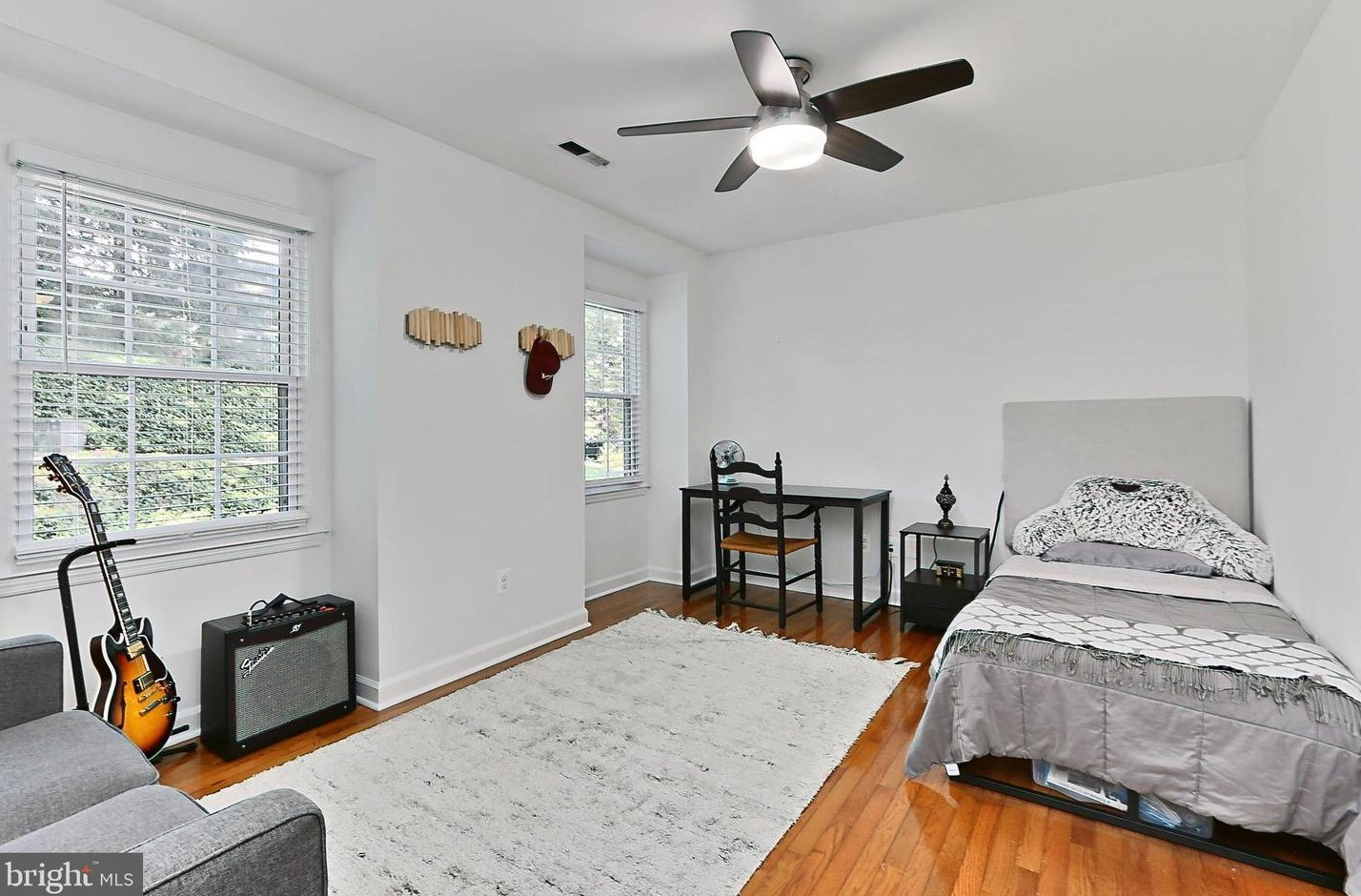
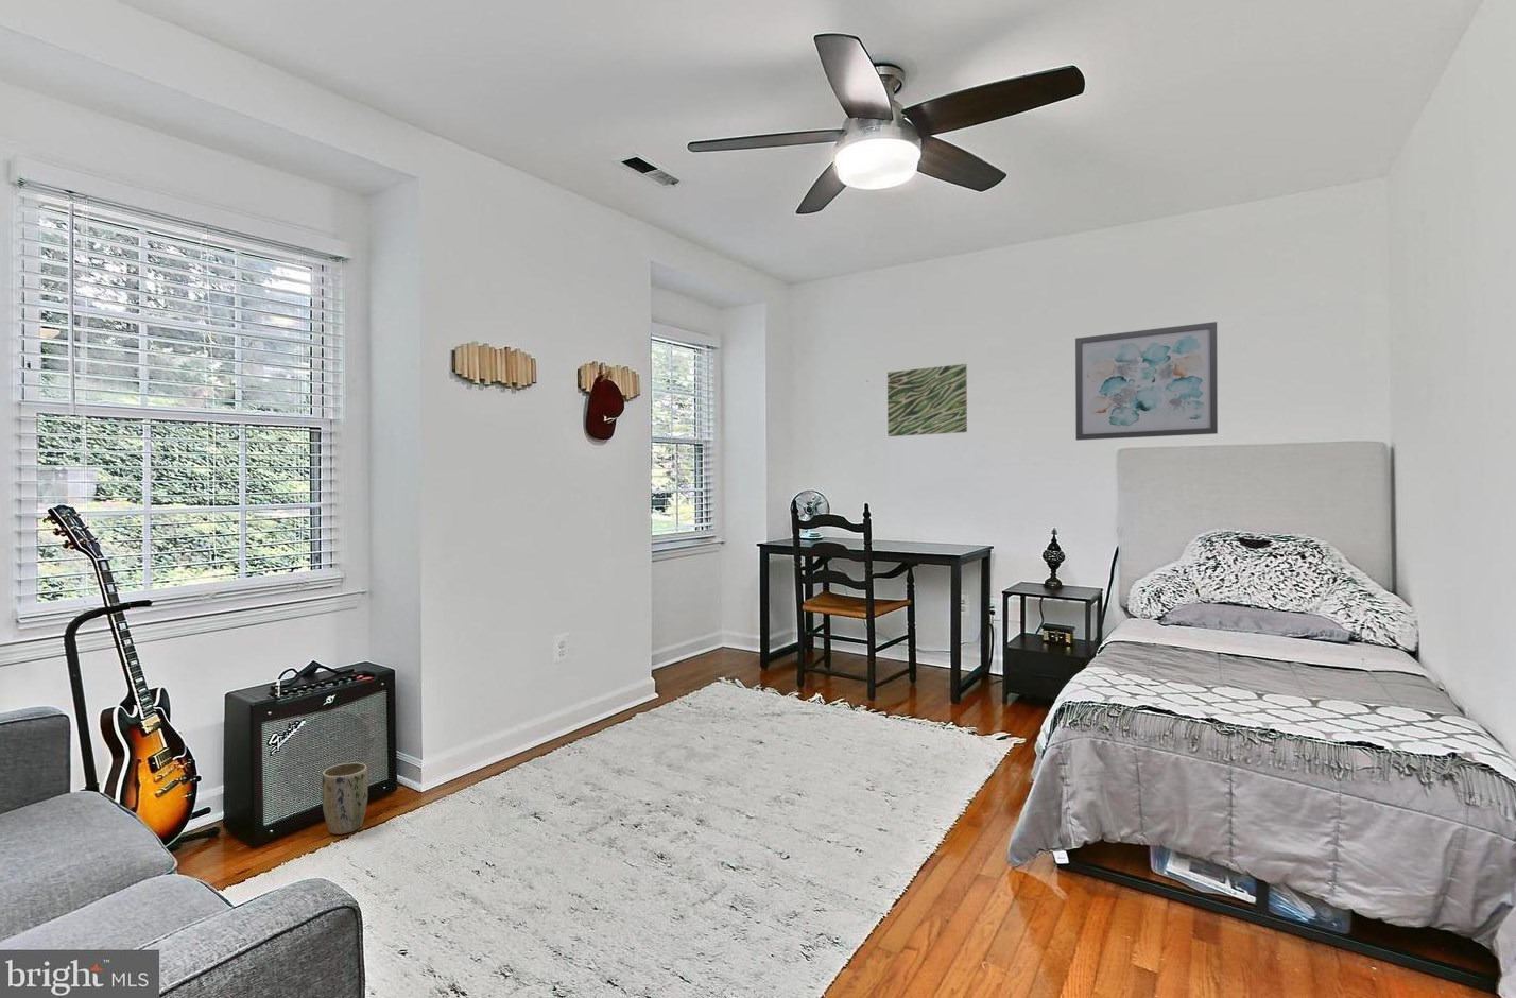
+ wall art [887,363,968,438]
+ wall art [1075,321,1219,442]
+ plant pot [321,762,370,835]
